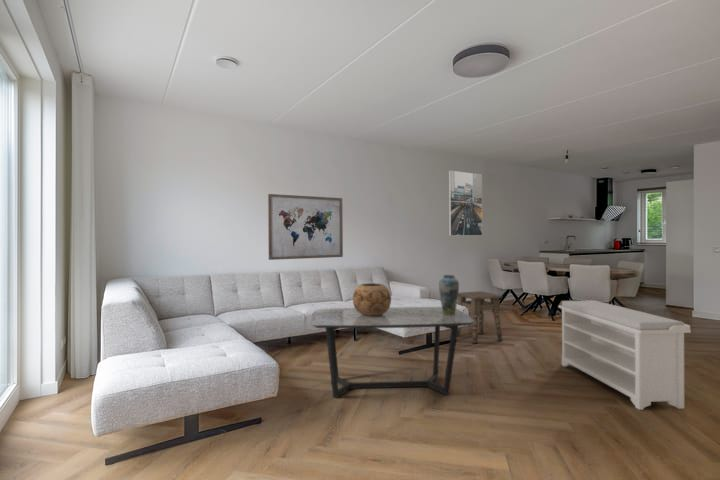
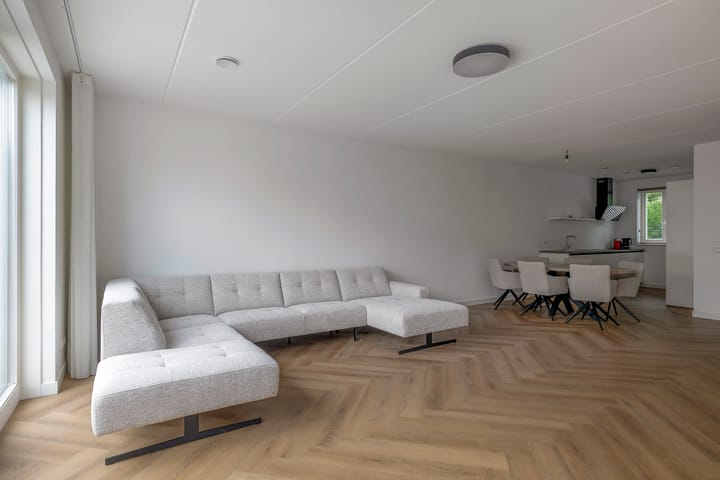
- side table [457,290,504,345]
- wall art [267,193,344,261]
- decorative bowl [352,282,392,317]
- bench [557,299,692,411]
- vase [438,274,460,314]
- coffee table [309,306,474,399]
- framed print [448,169,483,237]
